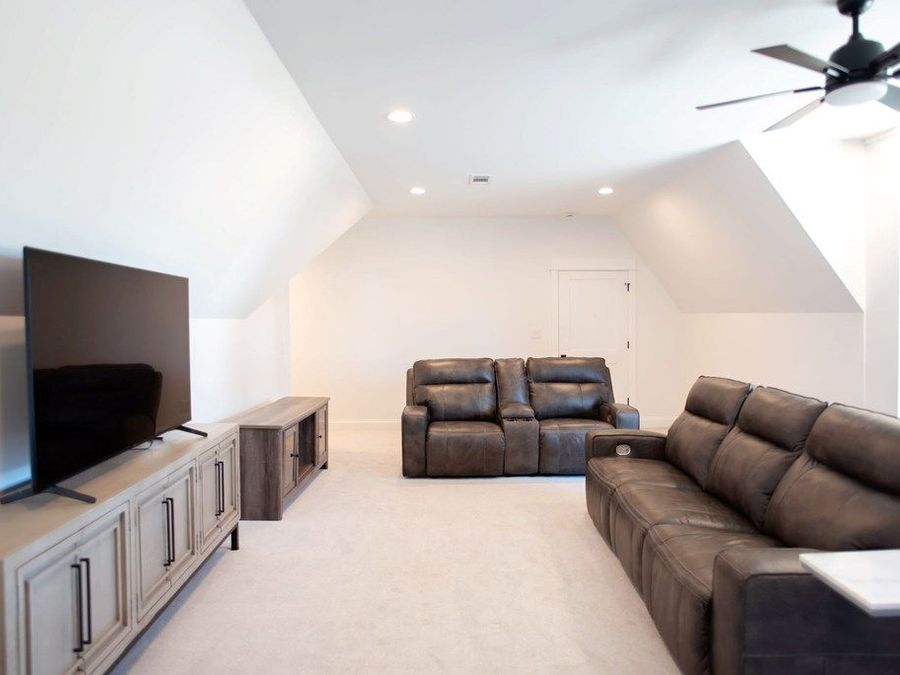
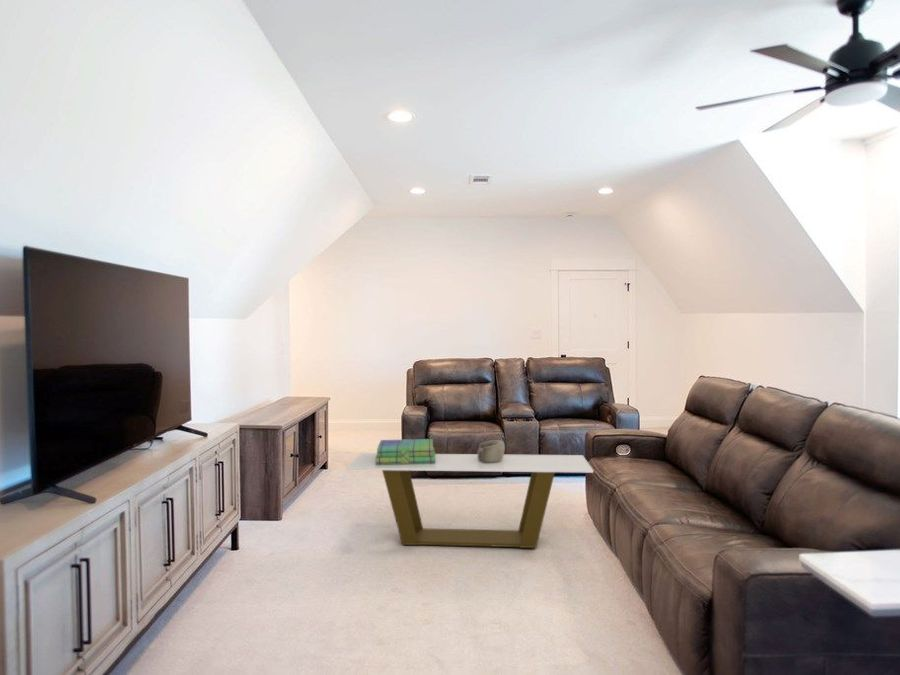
+ stack of books [375,438,436,465]
+ decorative bowl [476,439,506,463]
+ coffee table [344,452,594,549]
